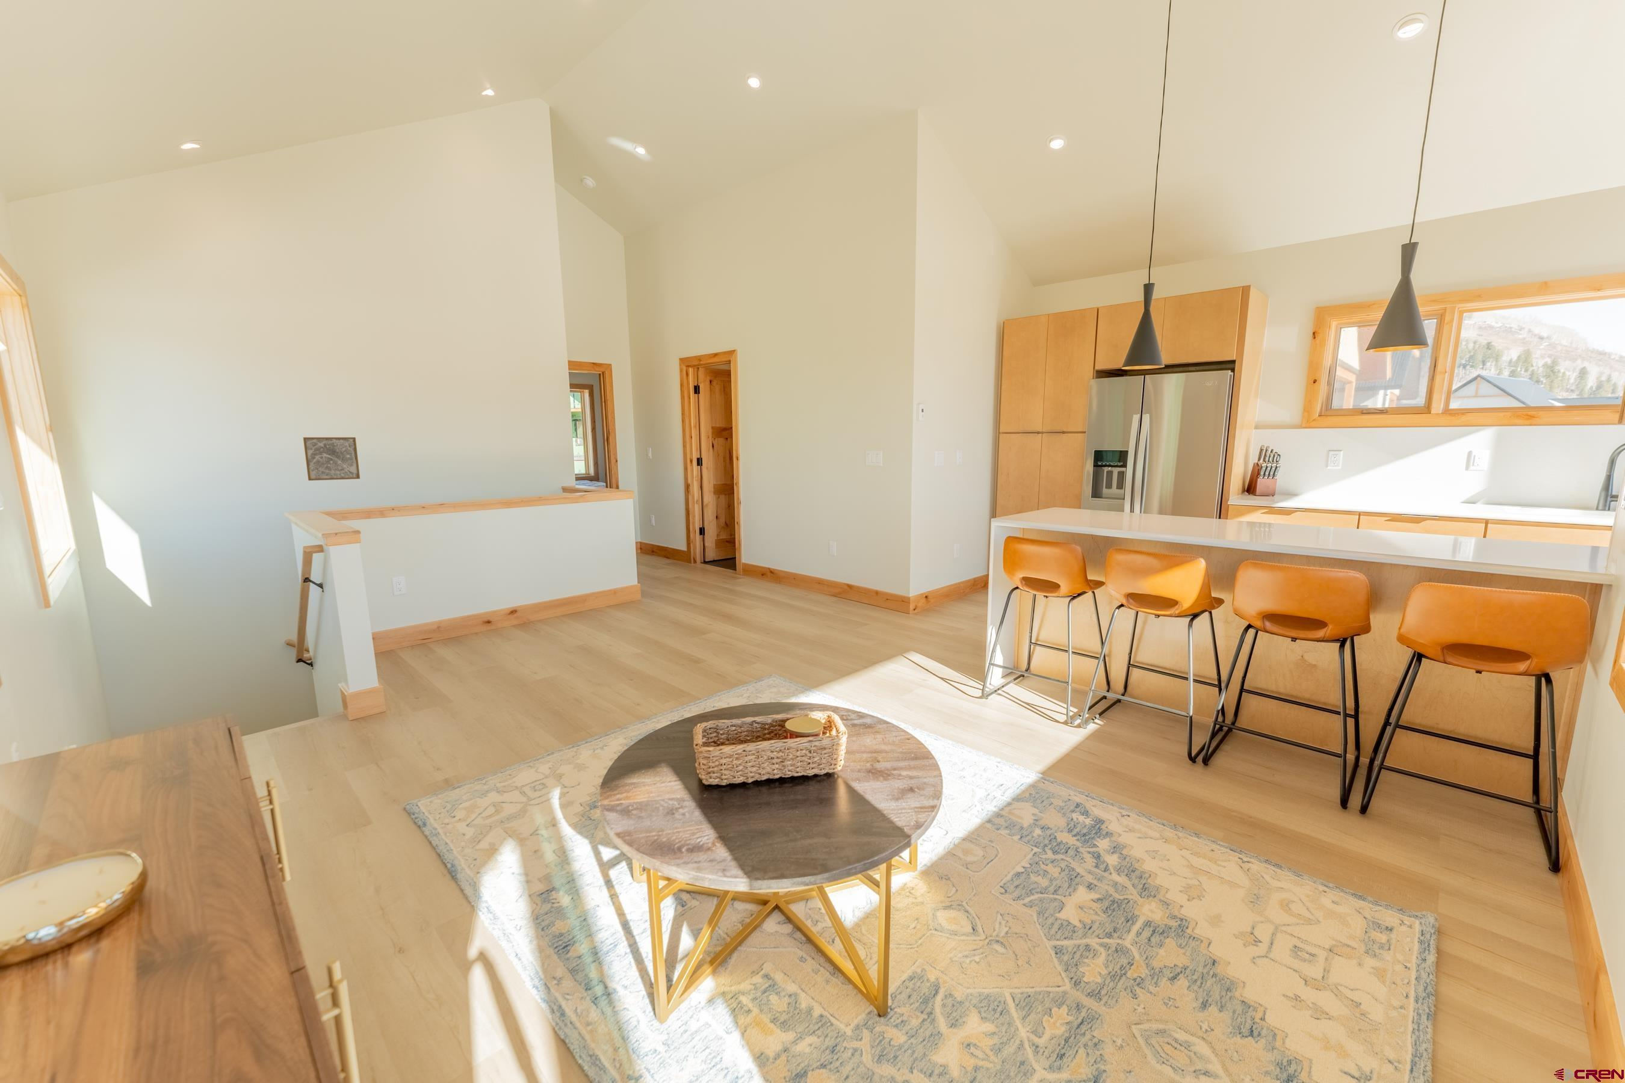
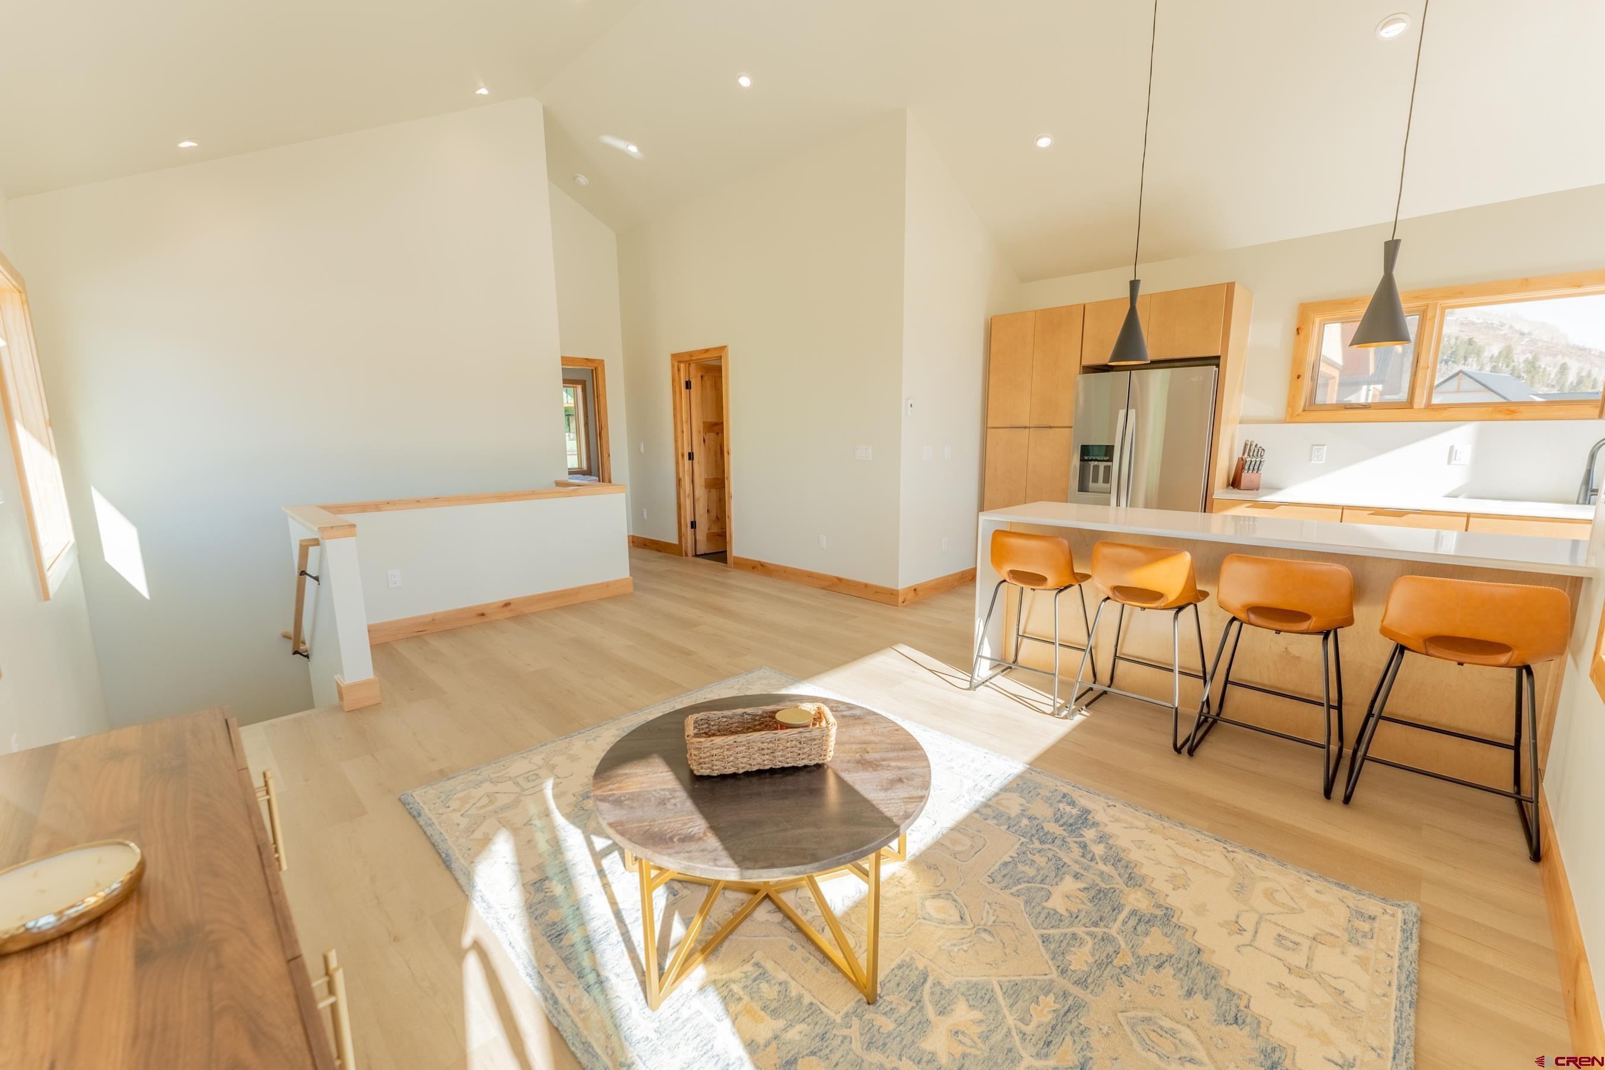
- wall art [302,436,360,481]
